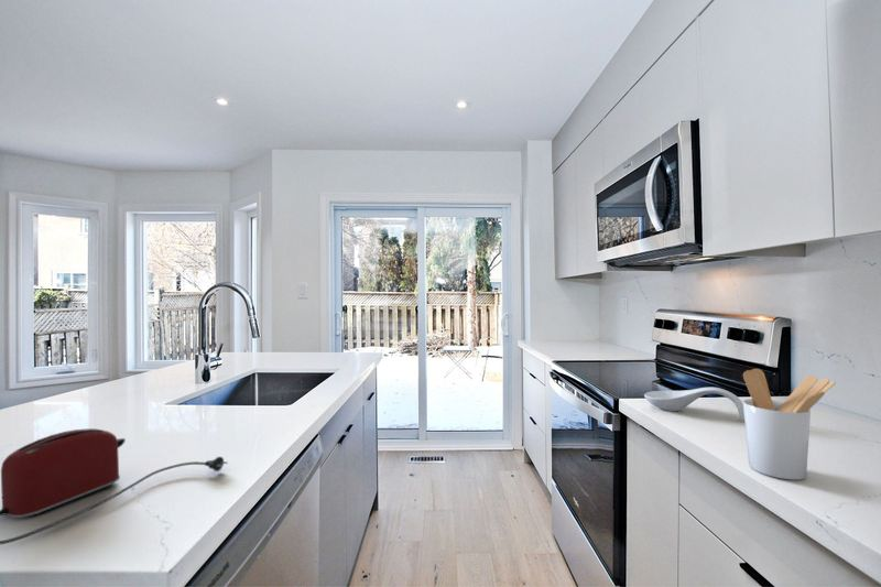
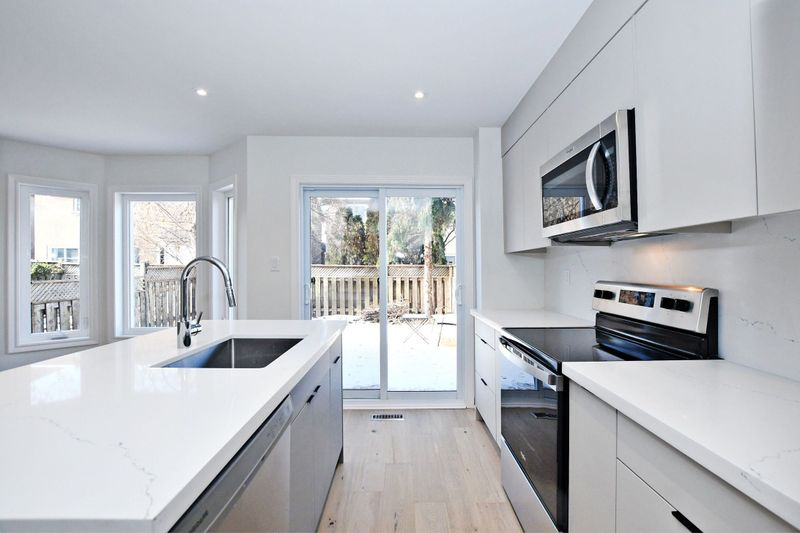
- utensil holder [742,368,836,481]
- spoon rest [643,387,744,421]
- toaster [0,427,229,545]
